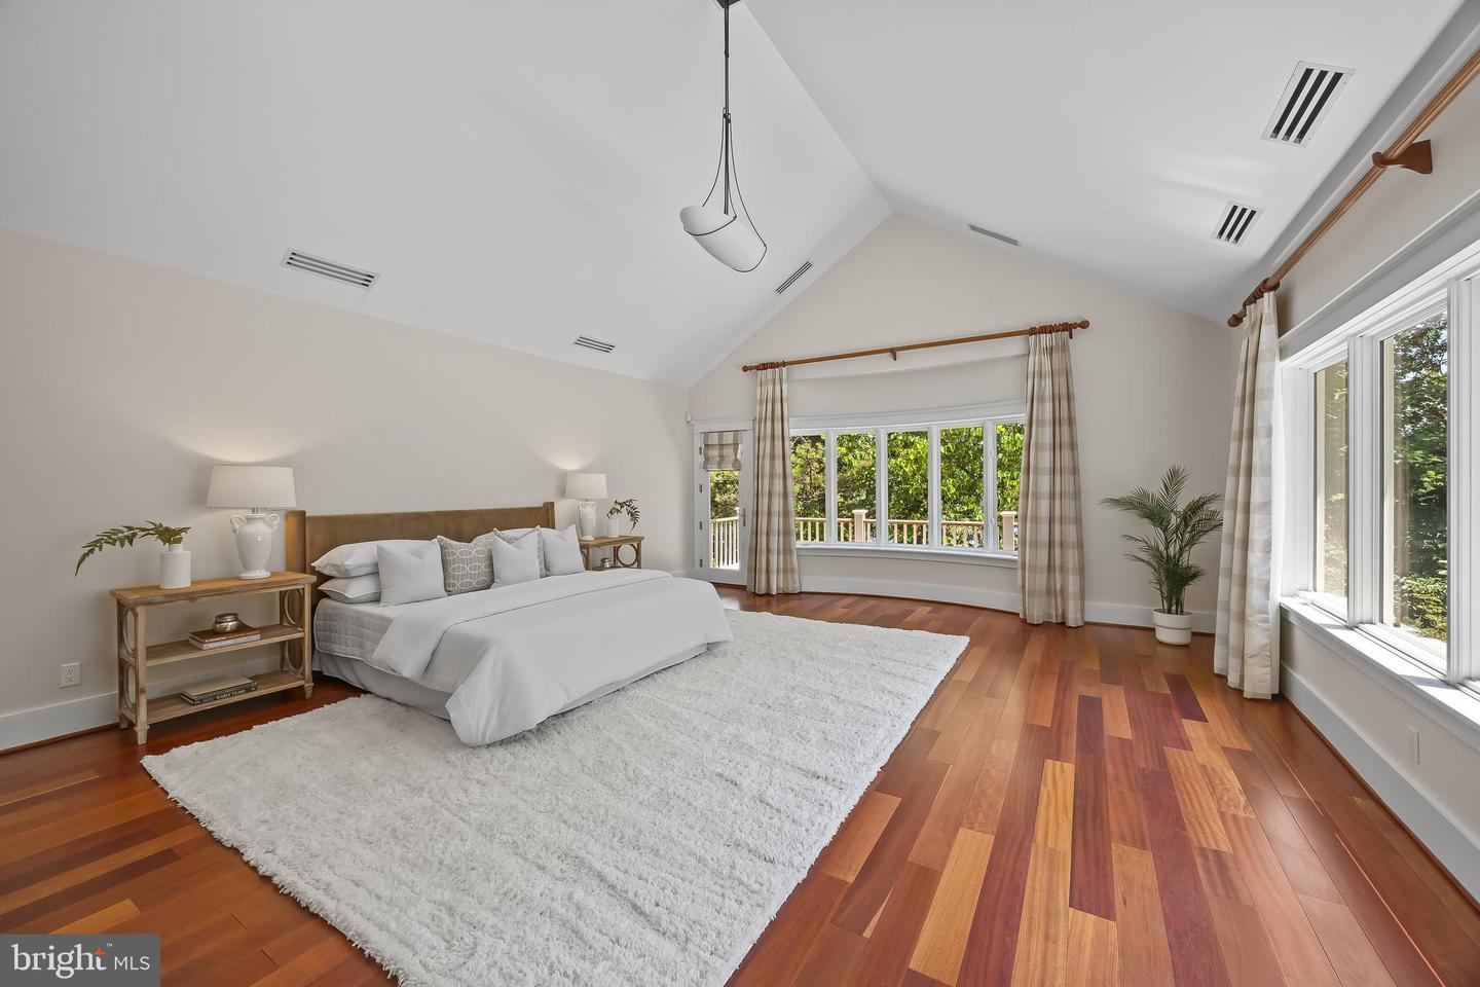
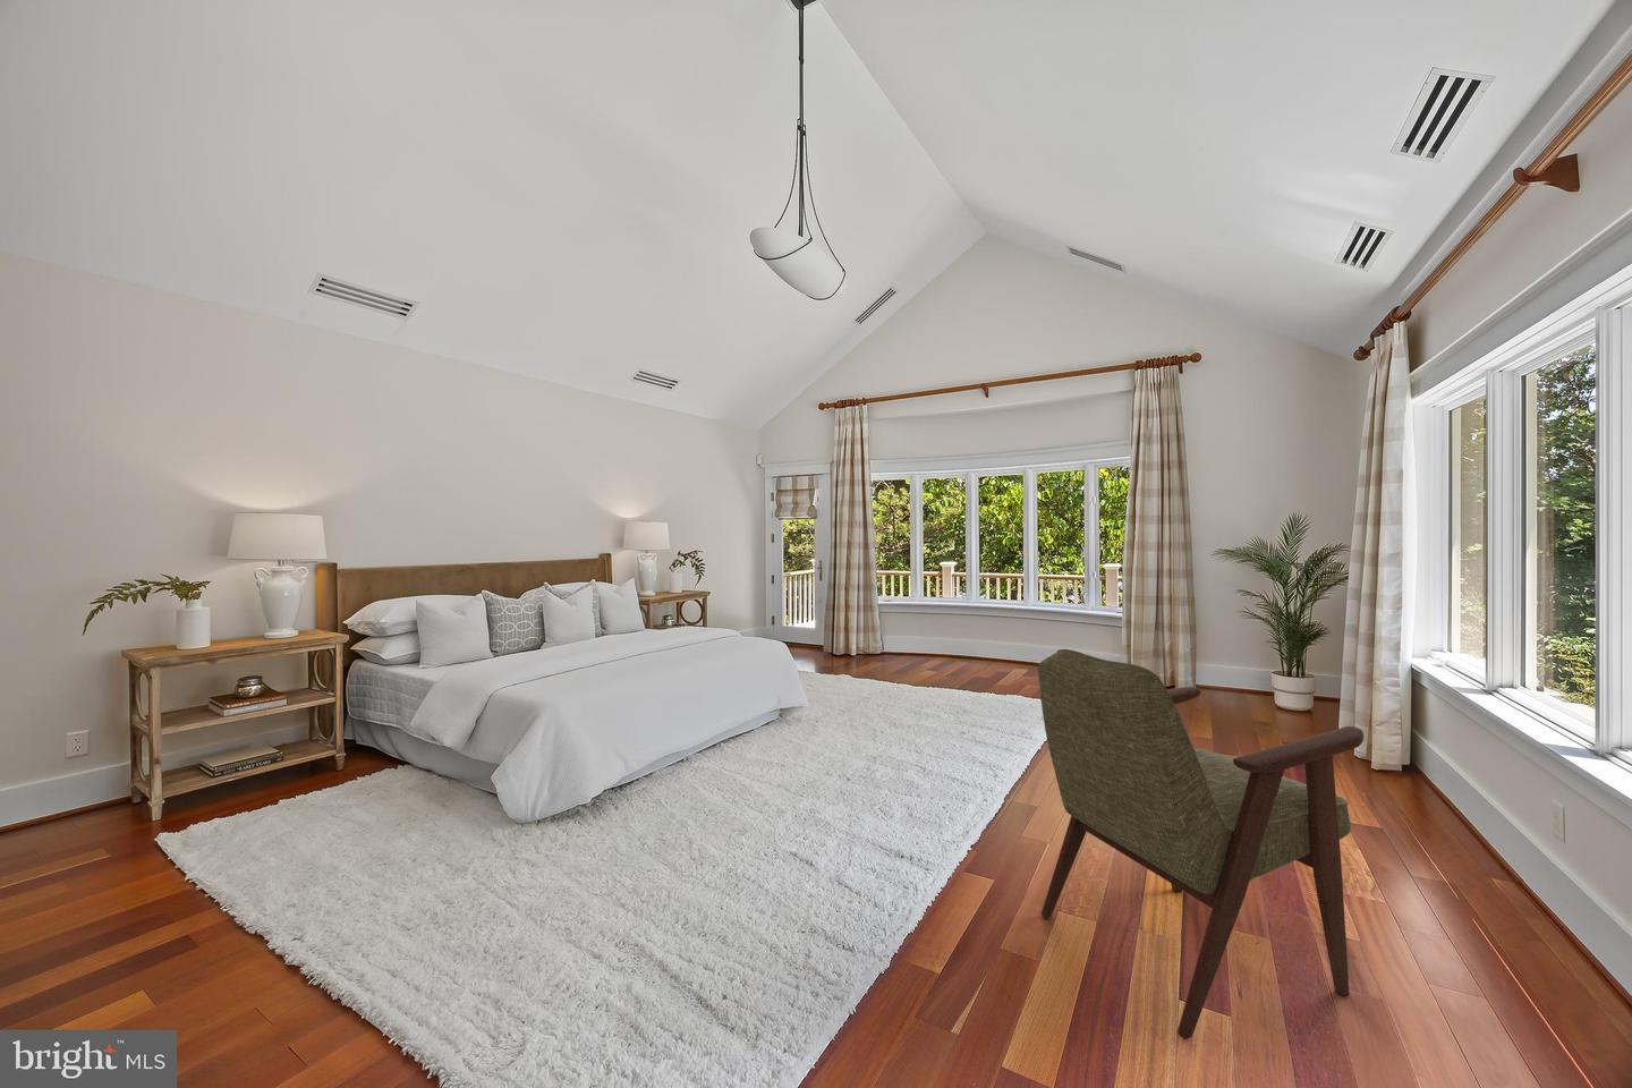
+ armchair [1037,648,1365,1041]
